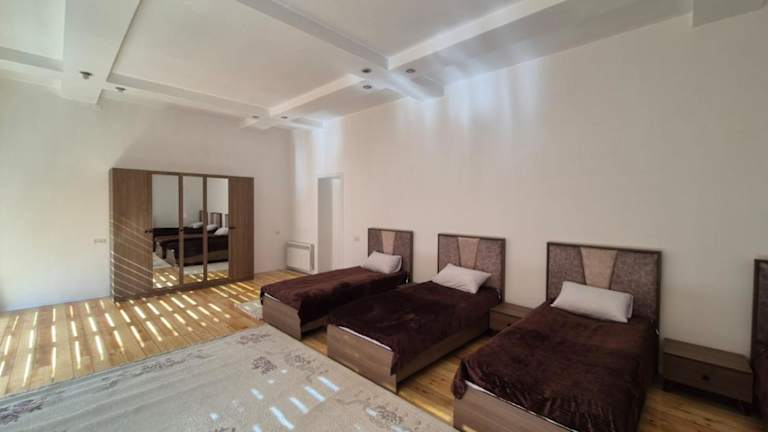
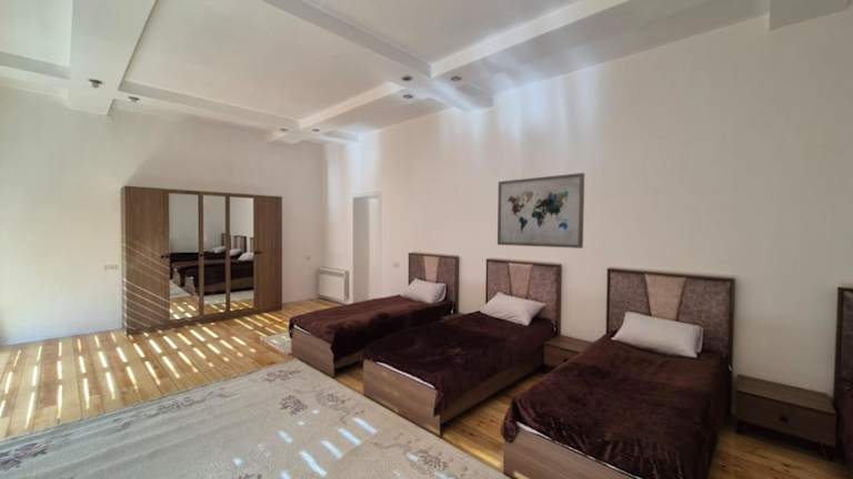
+ wall art [496,172,585,249]
